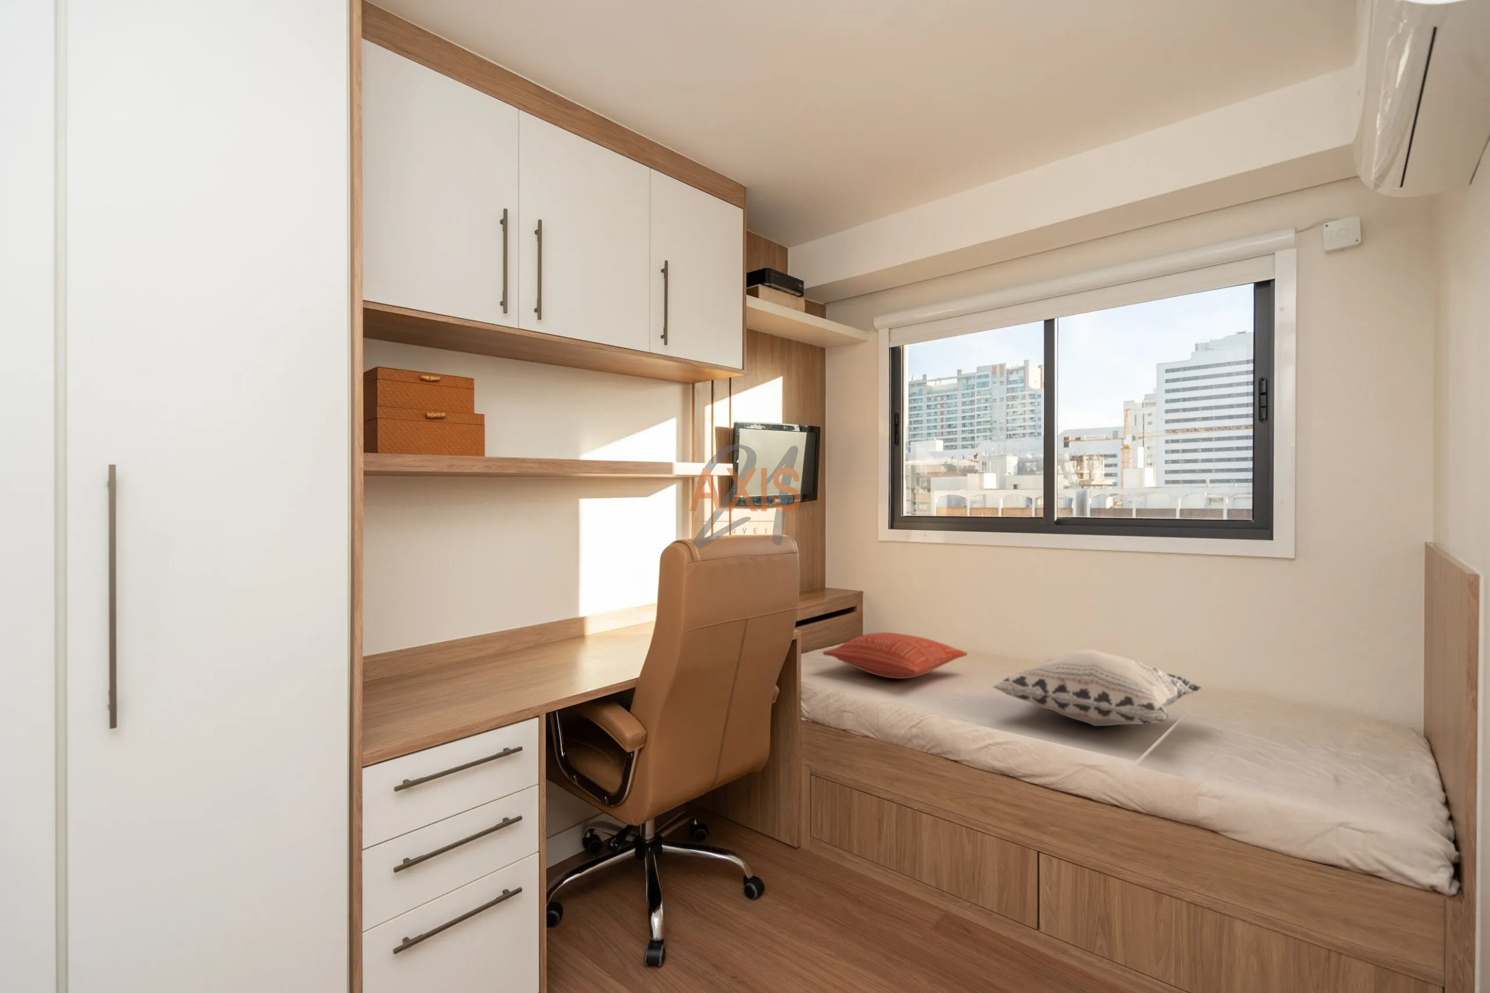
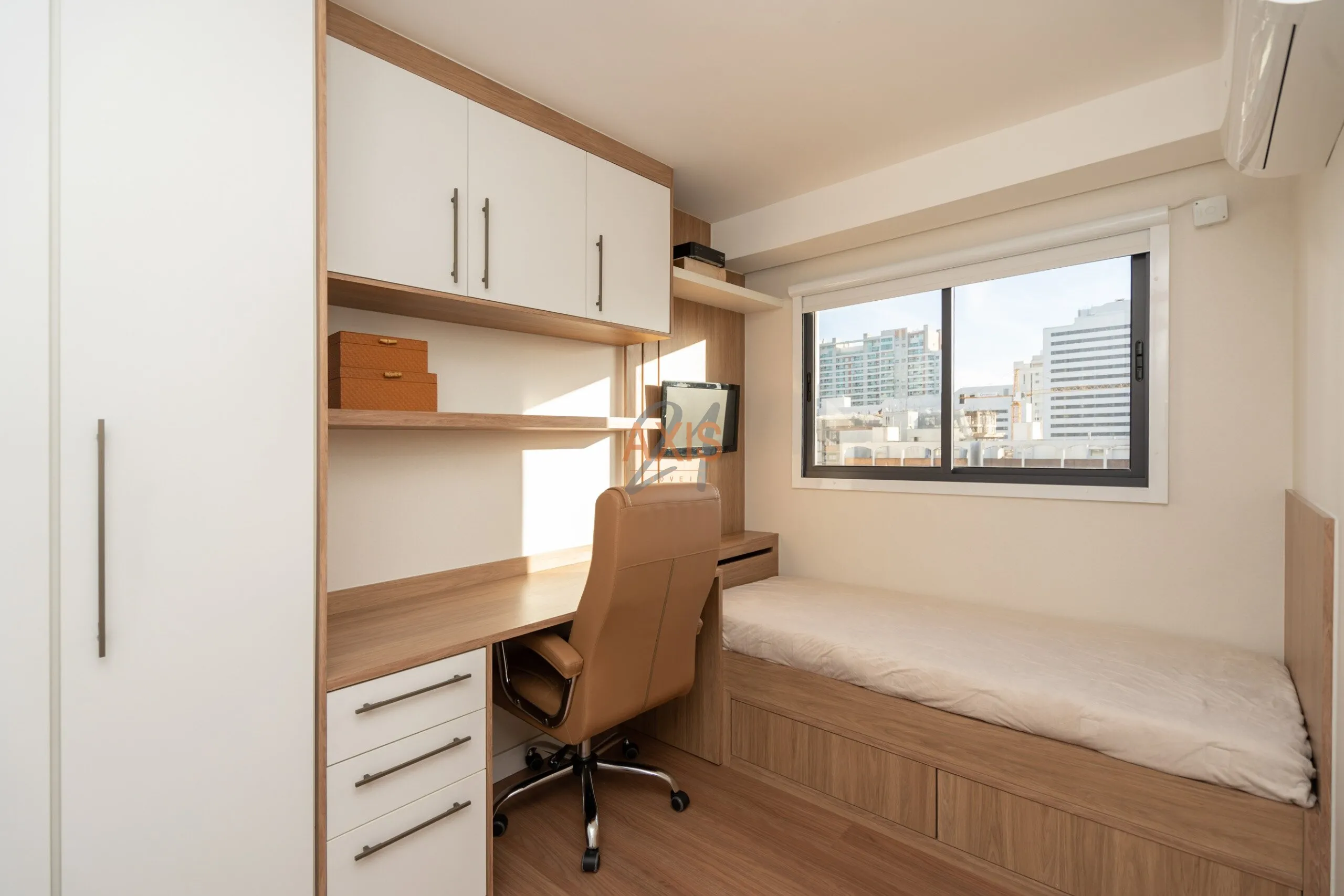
- pillow [821,632,968,679]
- decorative pillow [992,648,1203,727]
